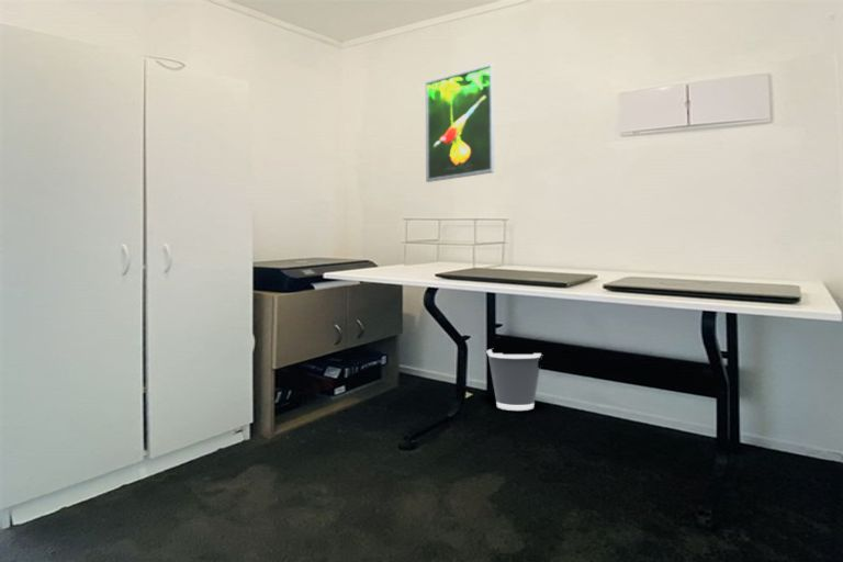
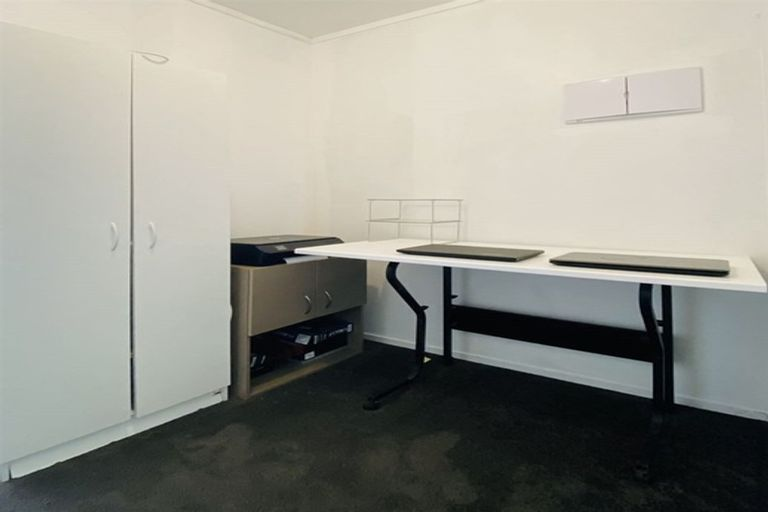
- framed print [425,63,495,183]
- wastebasket [486,348,542,412]
